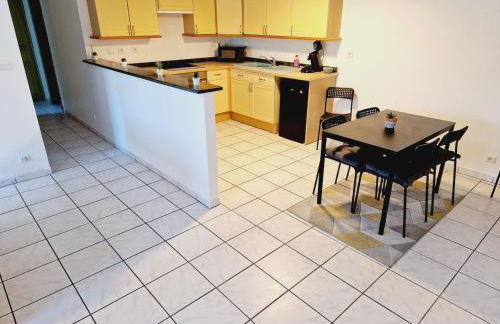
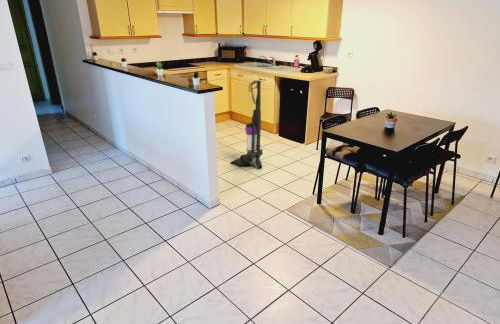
+ vacuum cleaner [230,79,264,170]
